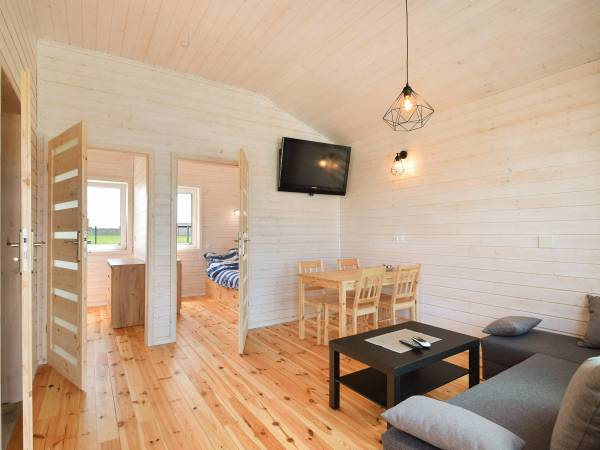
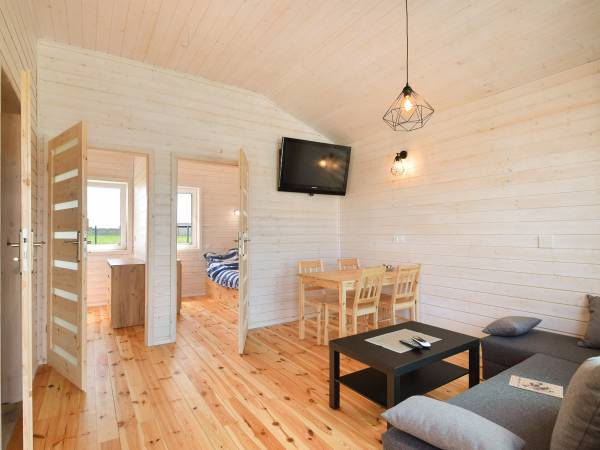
+ architectural model [507,374,564,399]
